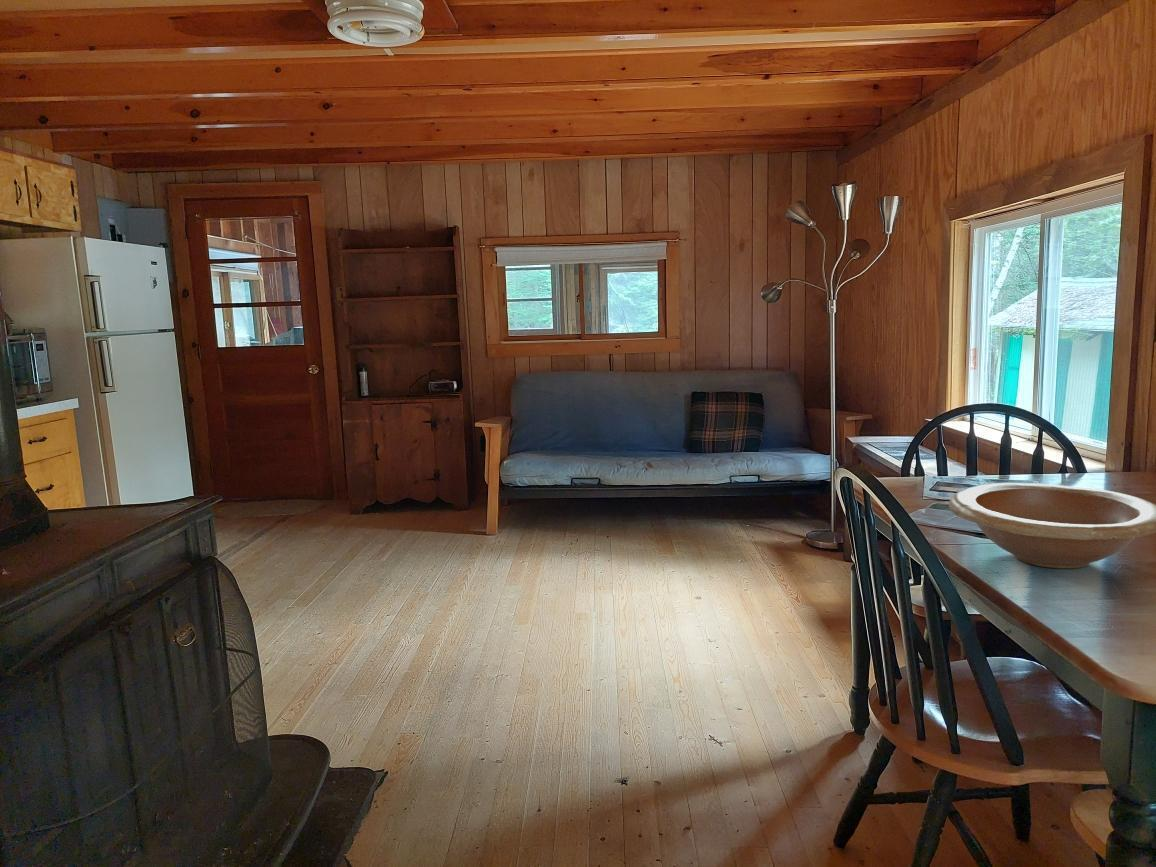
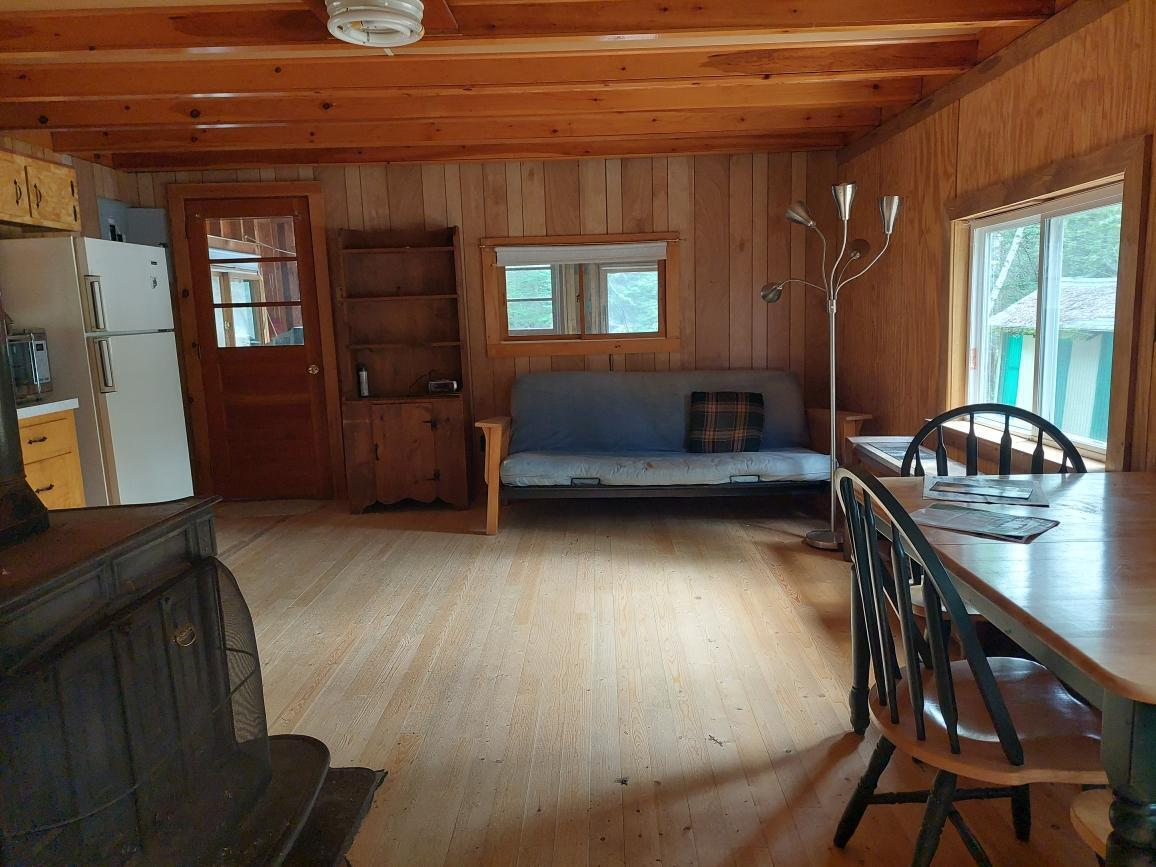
- wooden bowl [948,482,1156,569]
